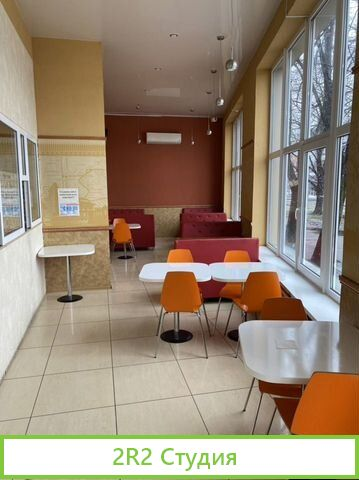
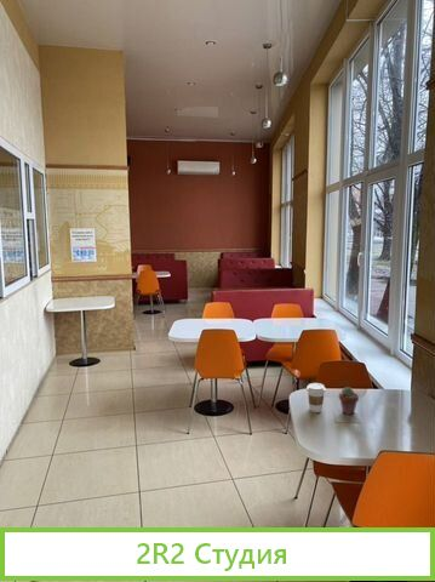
+ potted succulent [338,386,360,416]
+ coffee cup [305,382,327,413]
